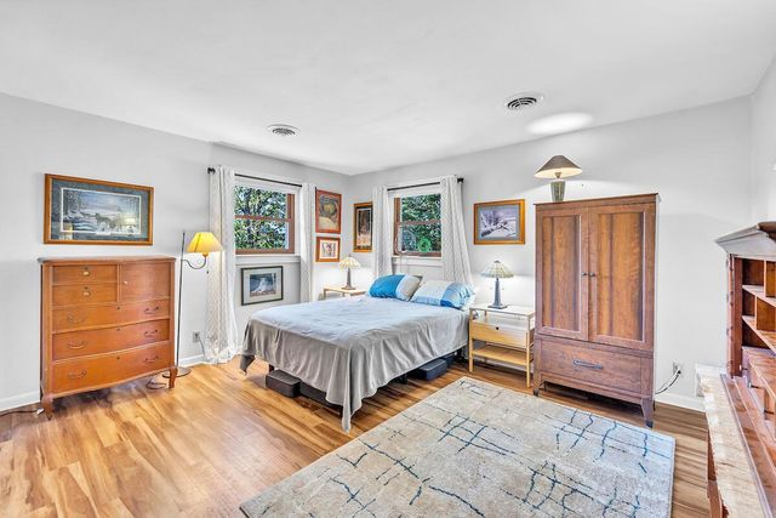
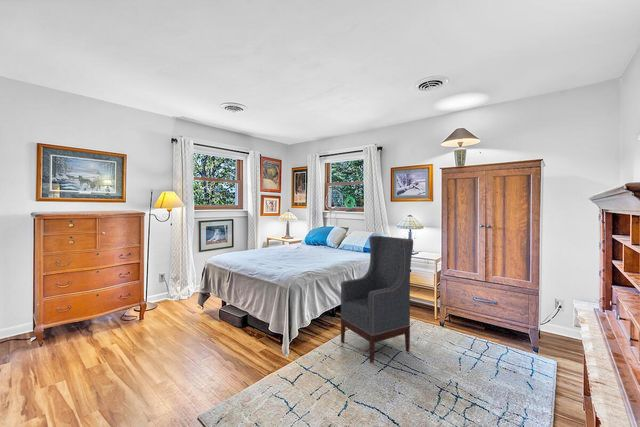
+ armchair [340,235,414,364]
